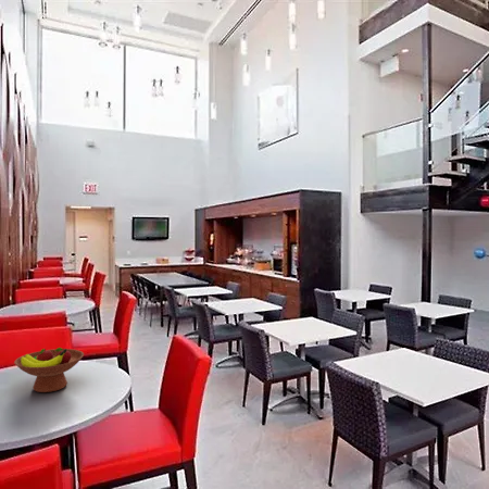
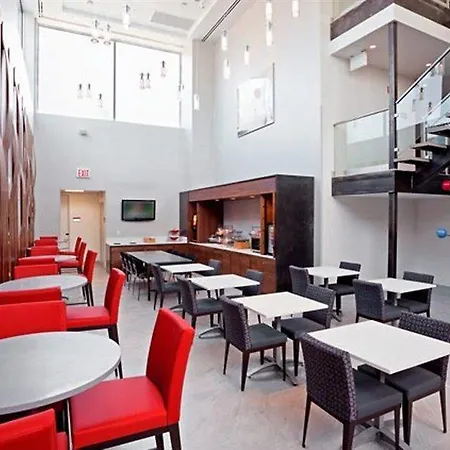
- fruit bowl [13,347,85,393]
